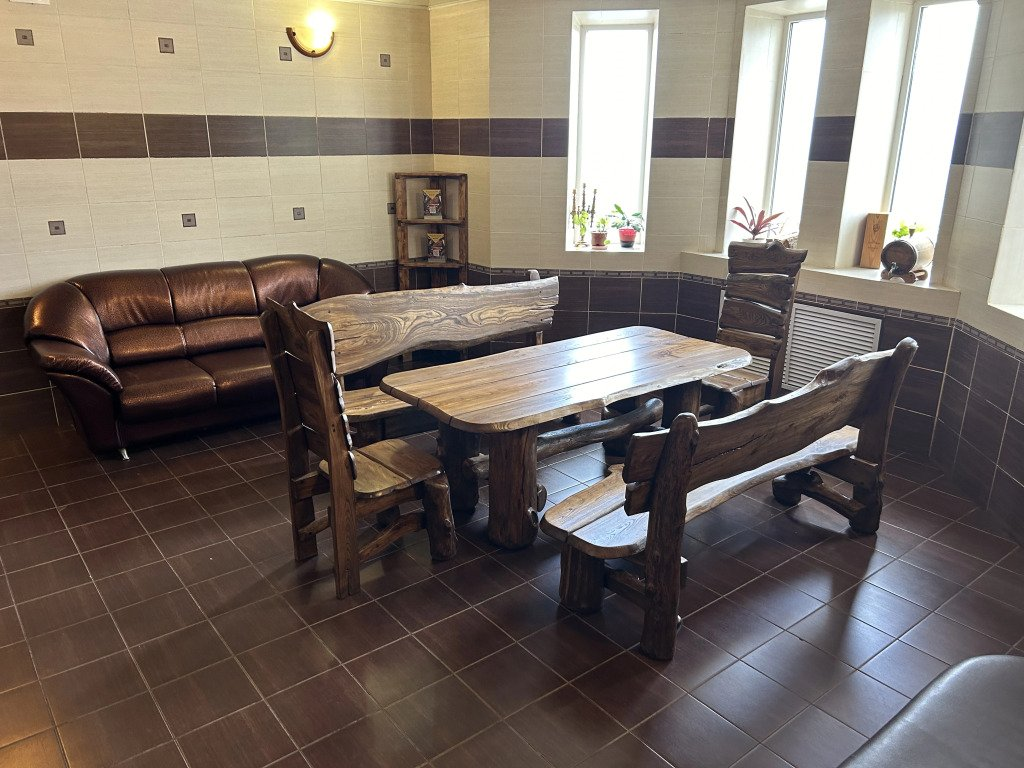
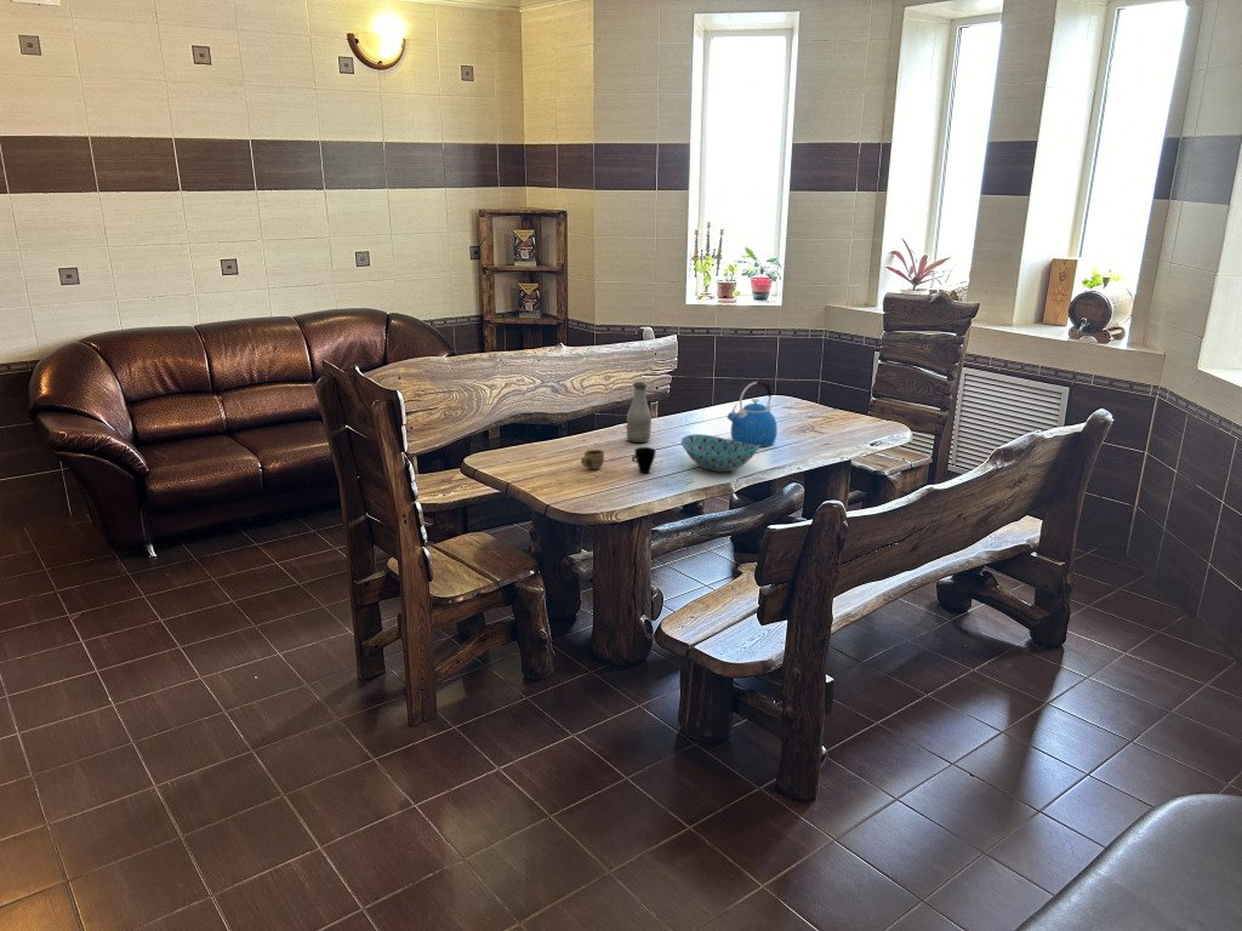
+ cup [631,446,657,474]
+ cup [580,449,605,470]
+ kettle [727,379,779,447]
+ bowl [679,433,760,473]
+ bottle [626,381,653,444]
